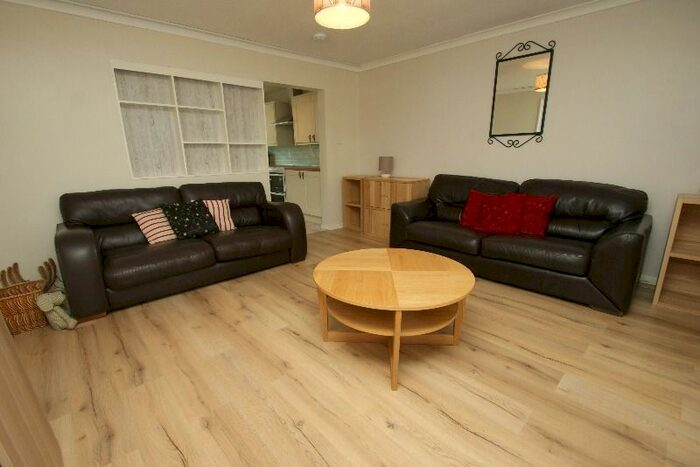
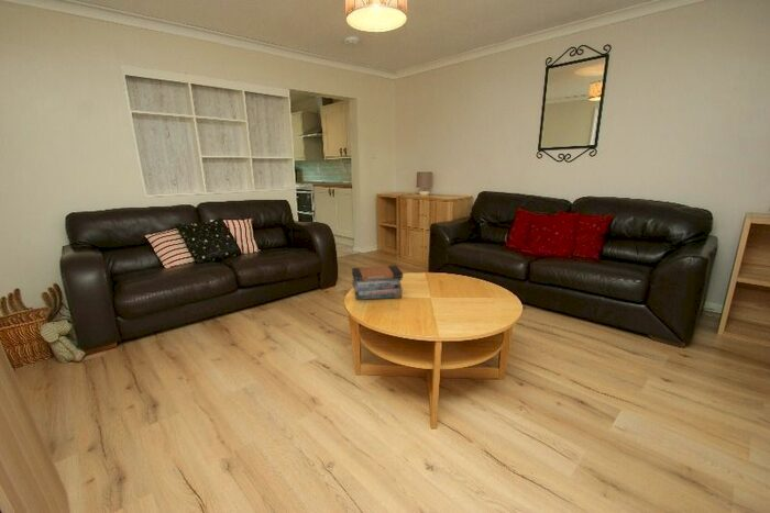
+ book stack [351,265,404,301]
